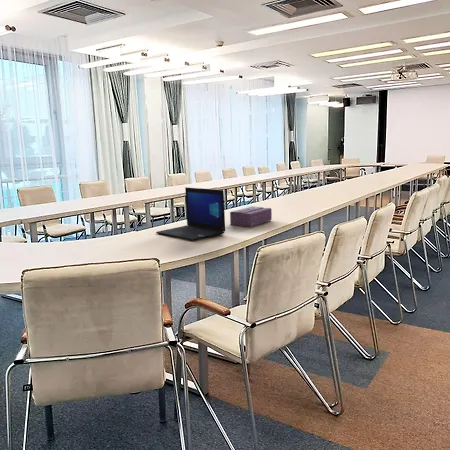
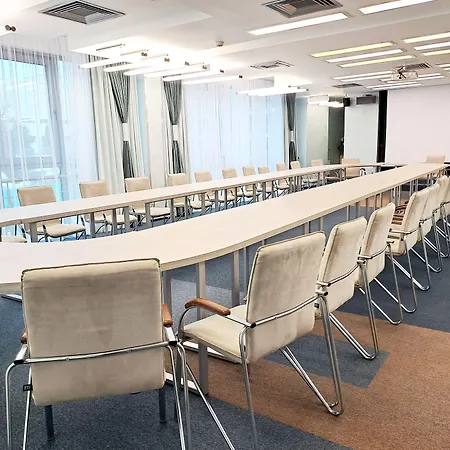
- tissue box [229,205,273,228]
- laptop [155,186,226,242]
